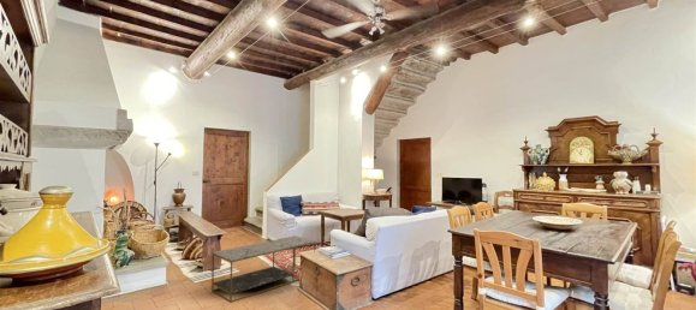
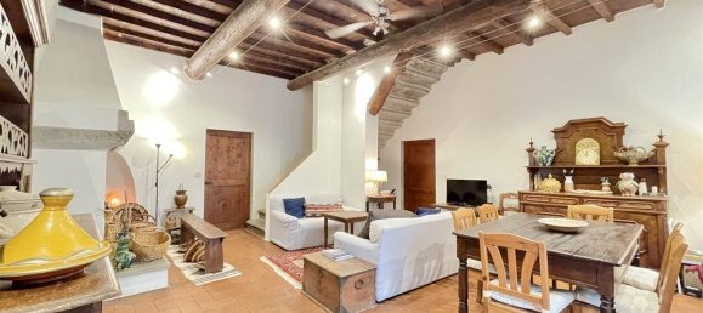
- coffee table [210,234,317,304]
